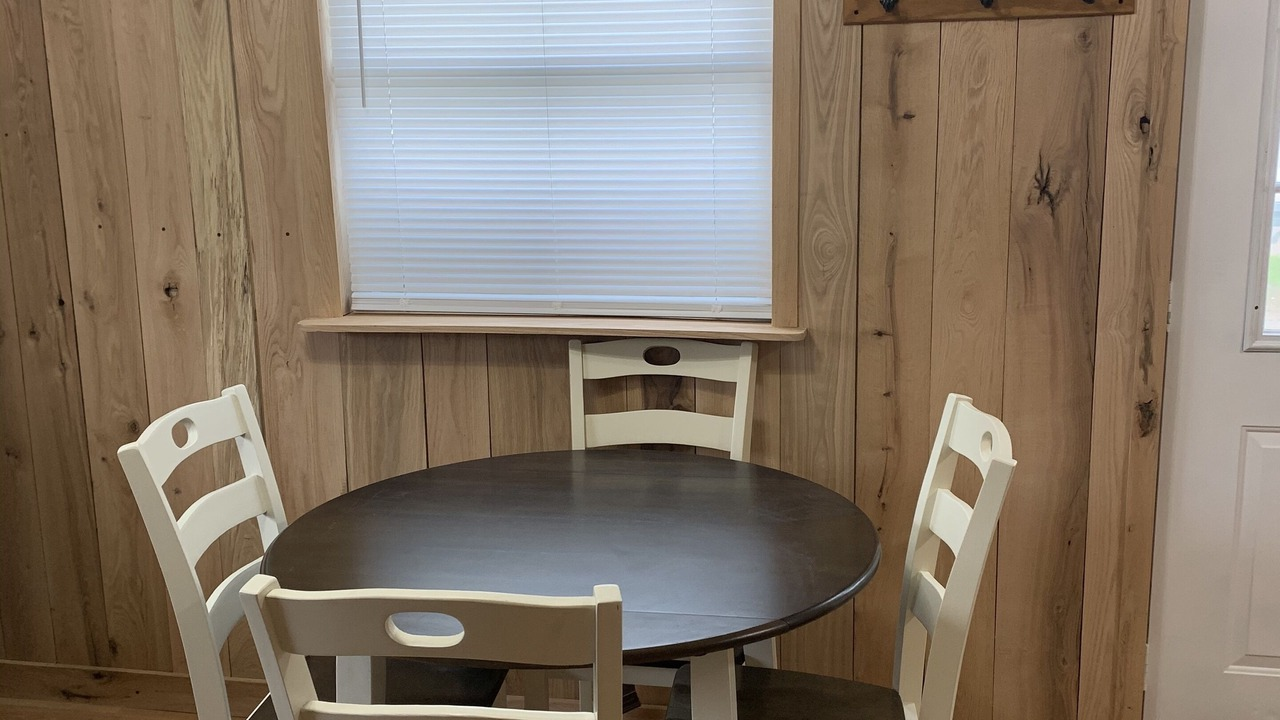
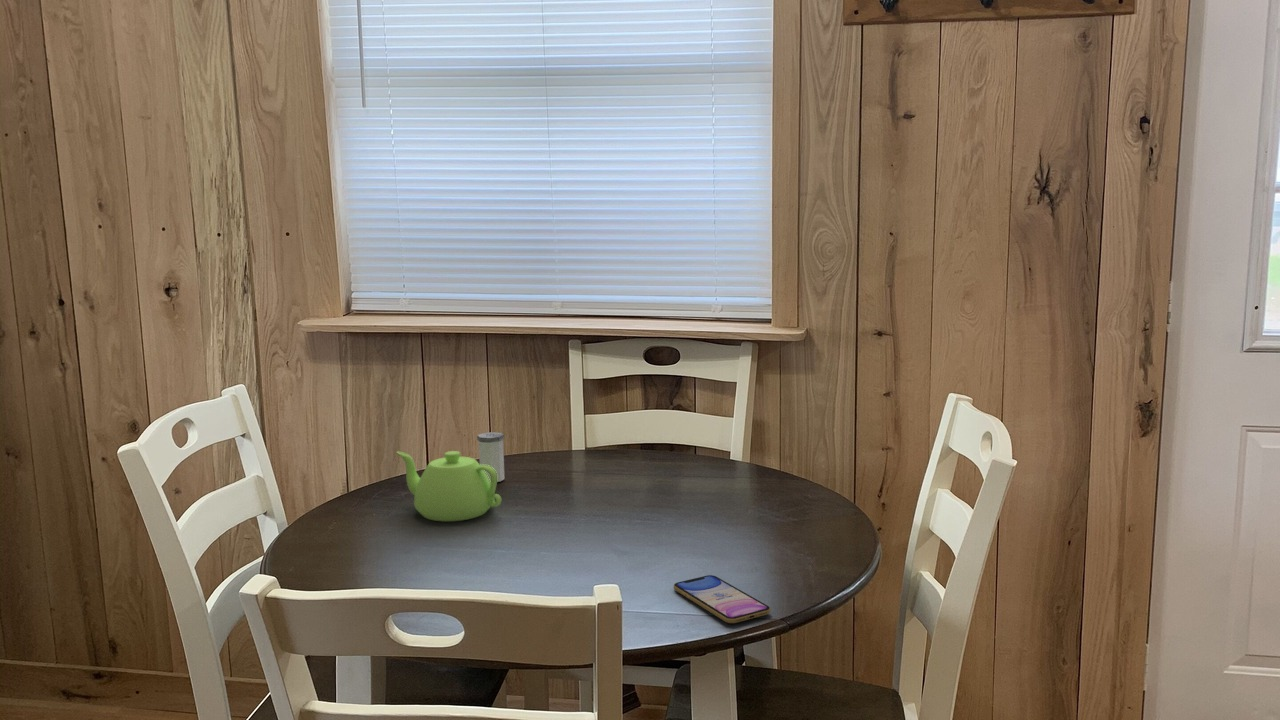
+ teapot [396,450,502,522]
+ smartphone [673,574,772,624]
+ salt shaker [476,431,505,483]
